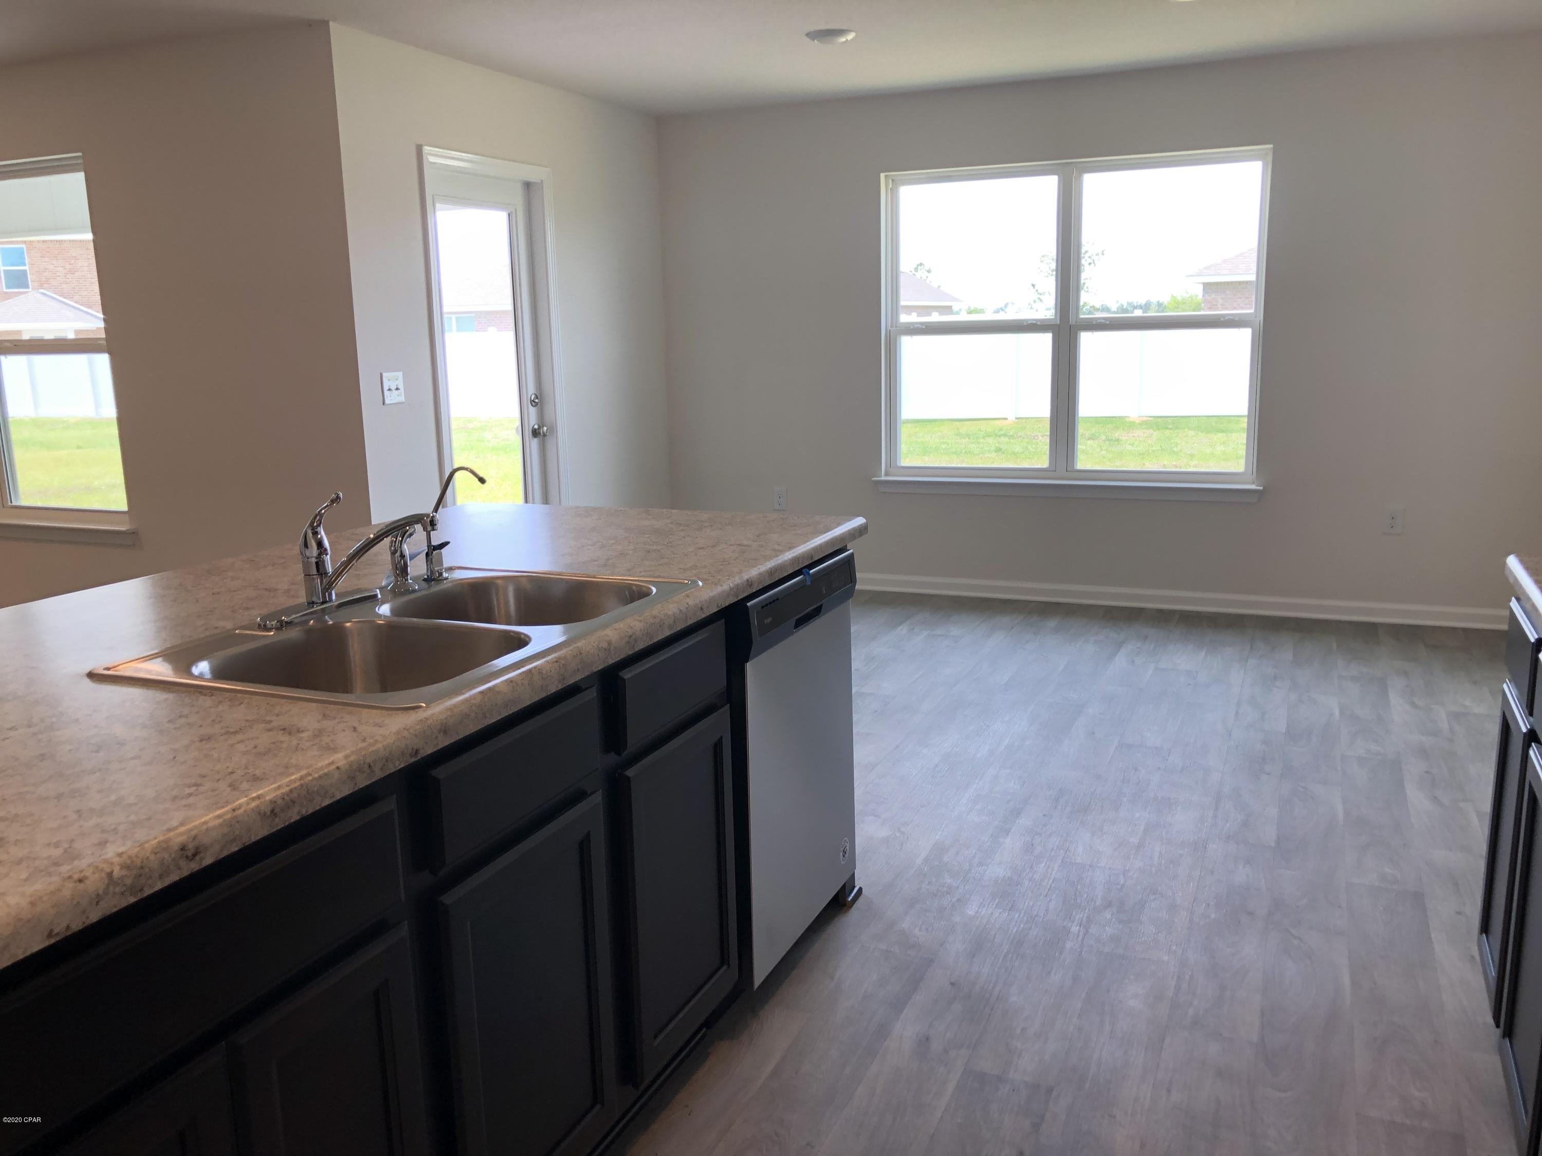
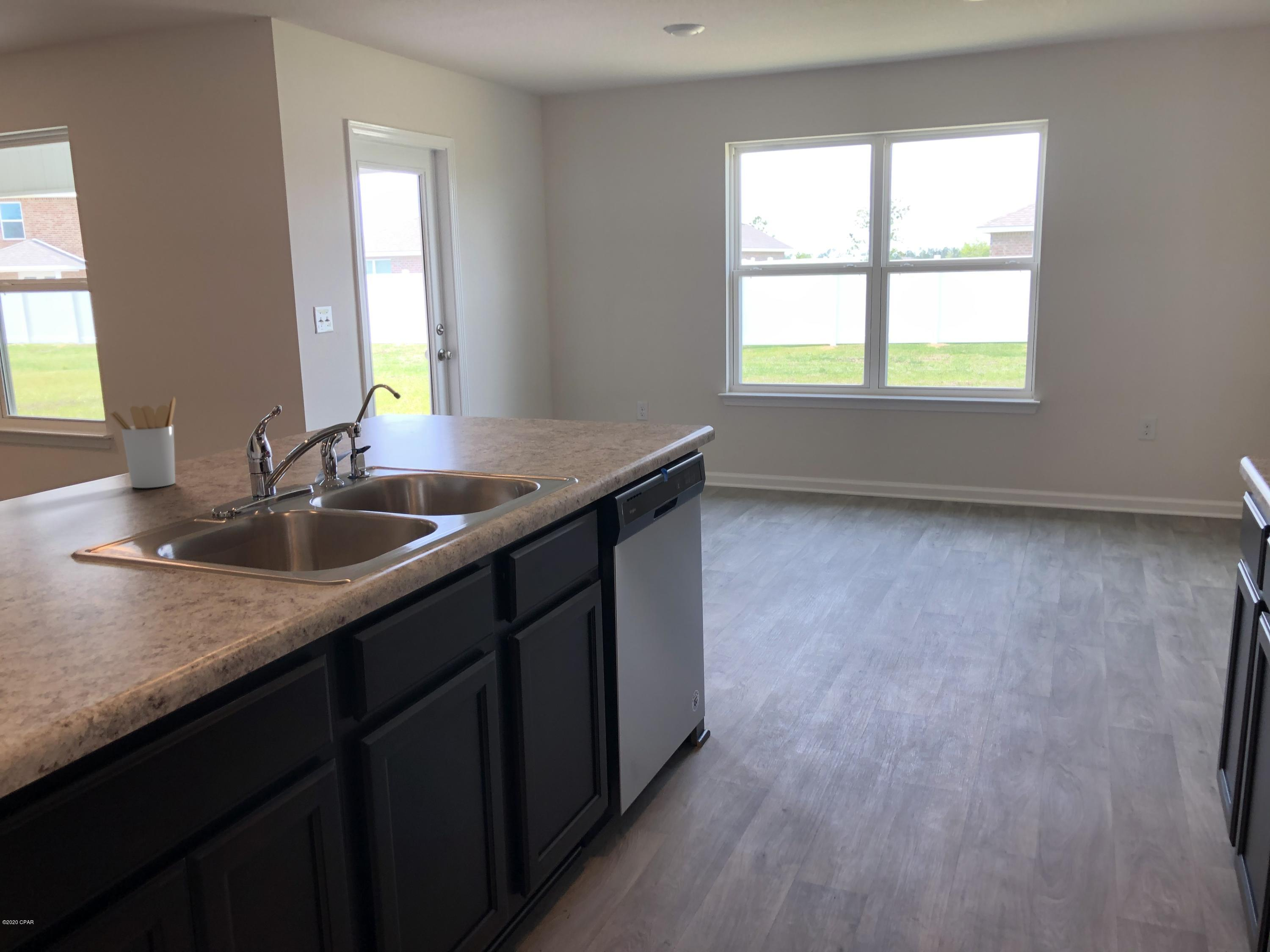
+ utensil holder [109,396,176,488]
